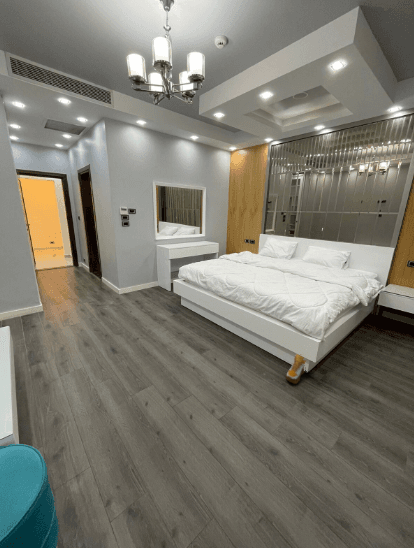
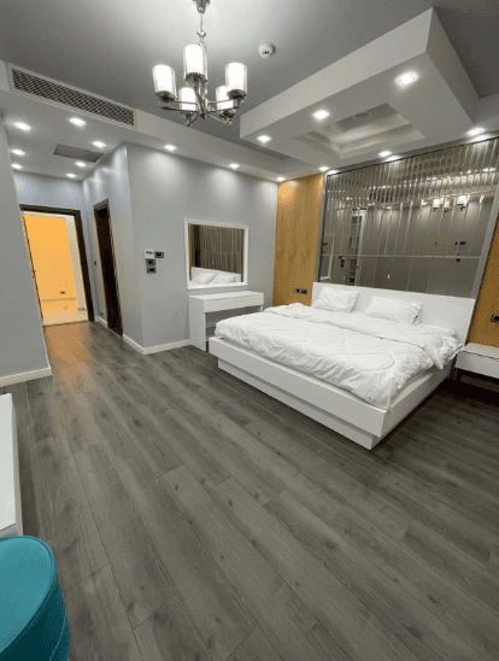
- shoe [285,353,307,385]
